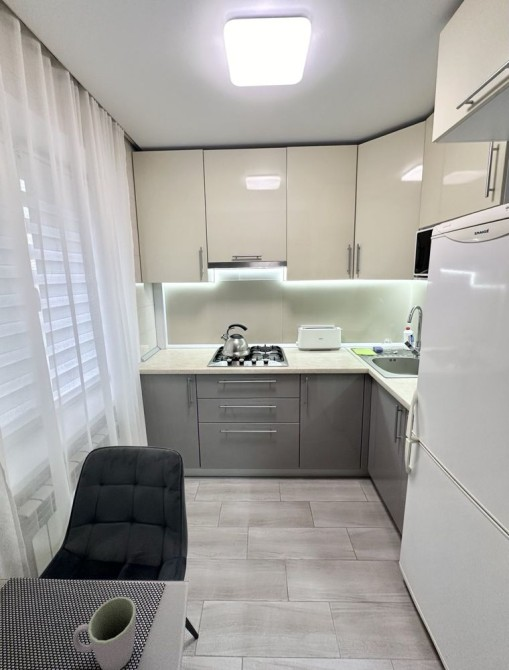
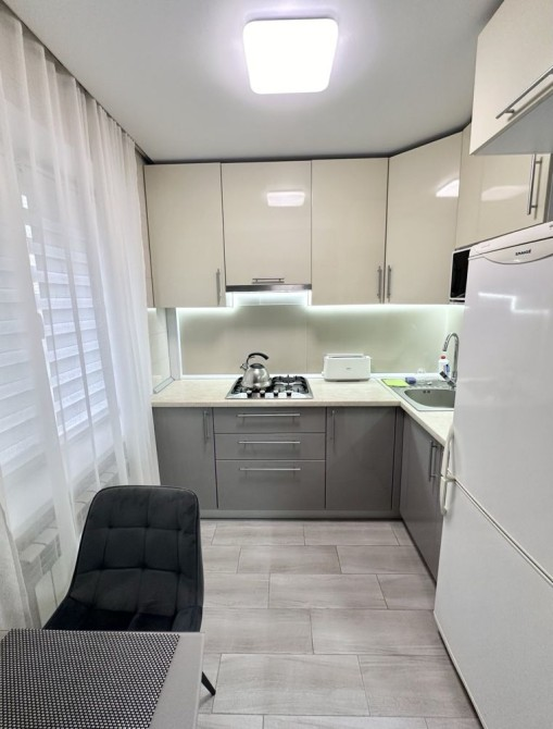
- mug [72,596,137,670]
